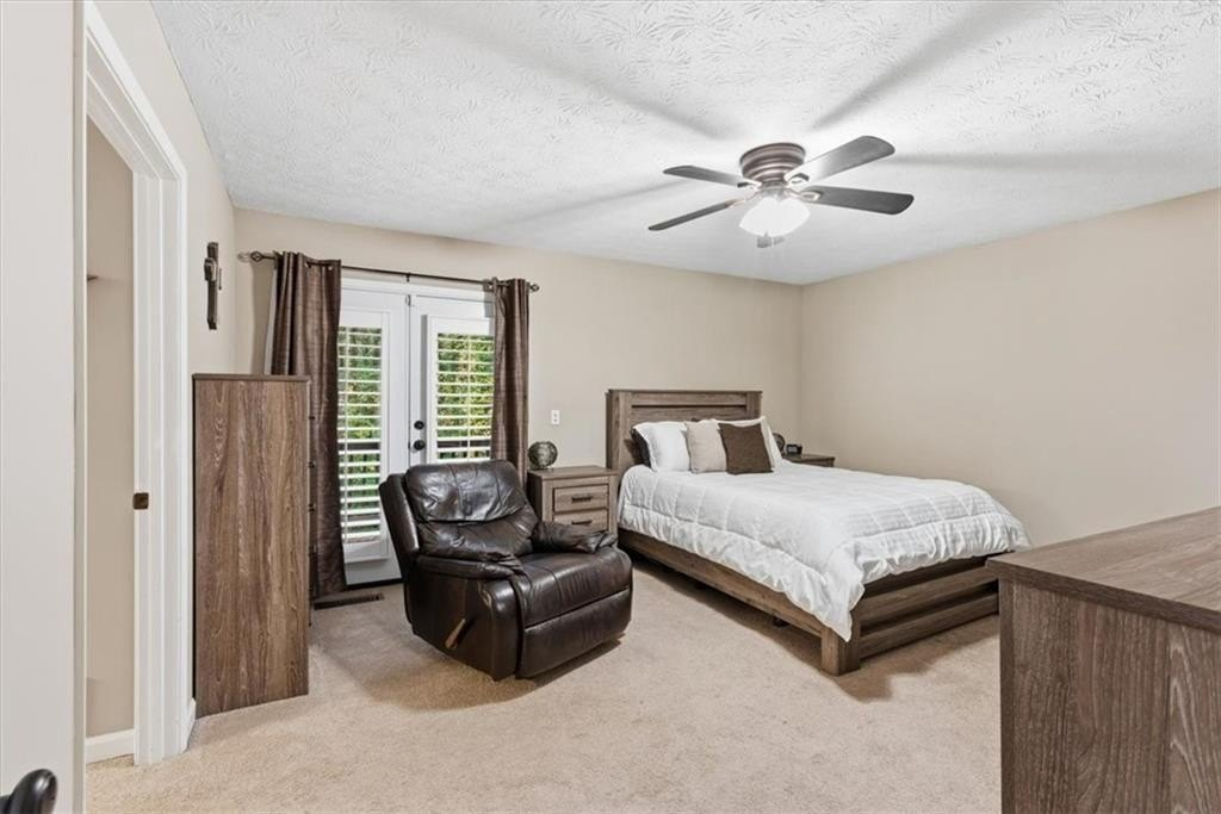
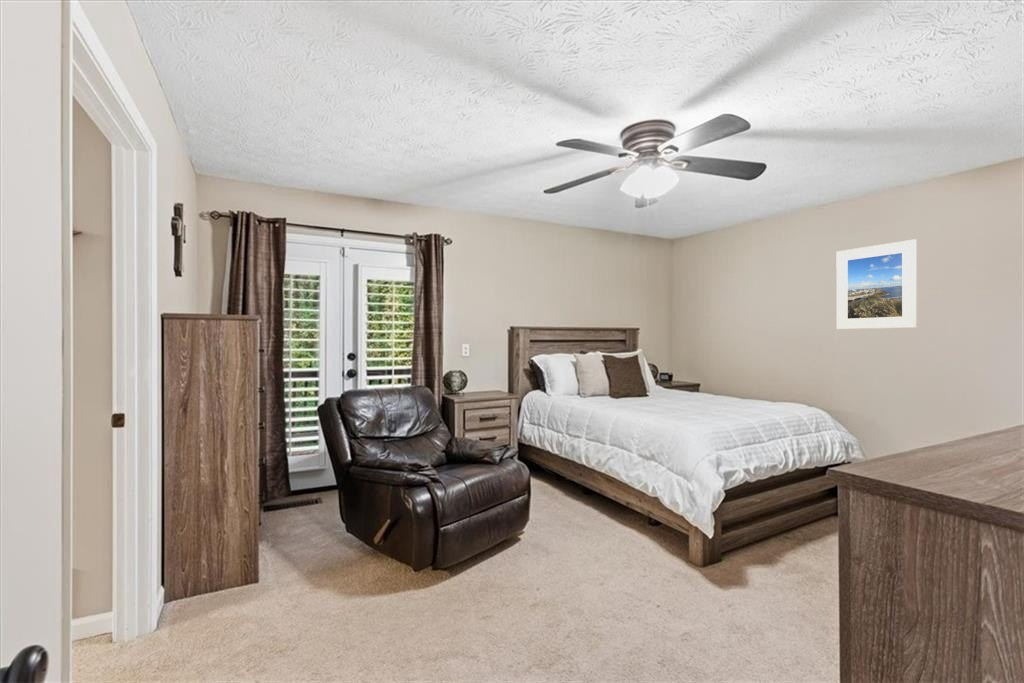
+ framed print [835,238,918,330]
